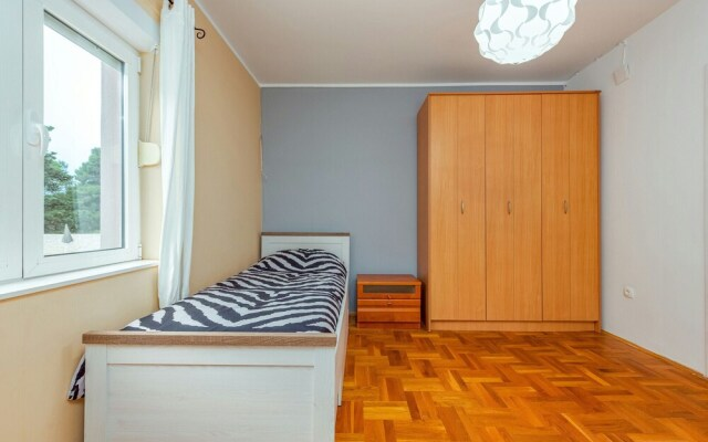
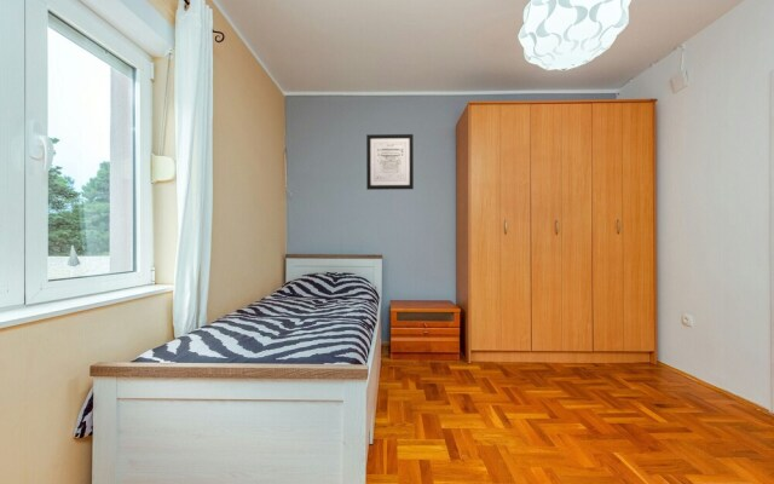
+ wall art [365,133,415,191]
